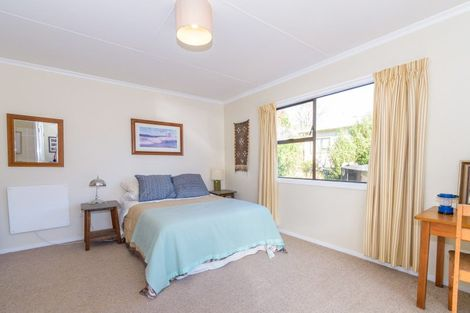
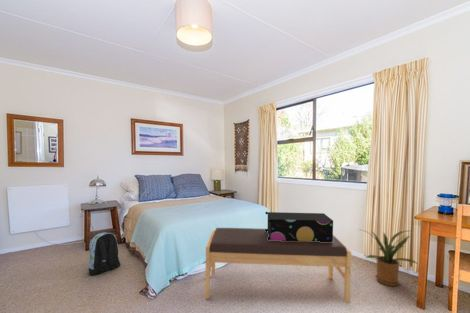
+ decorative box [264,211,334,242]
+ bench [204,227,352,304]
+ backpack [88,232,121,276]
+ house plant [358,228,419,287]
